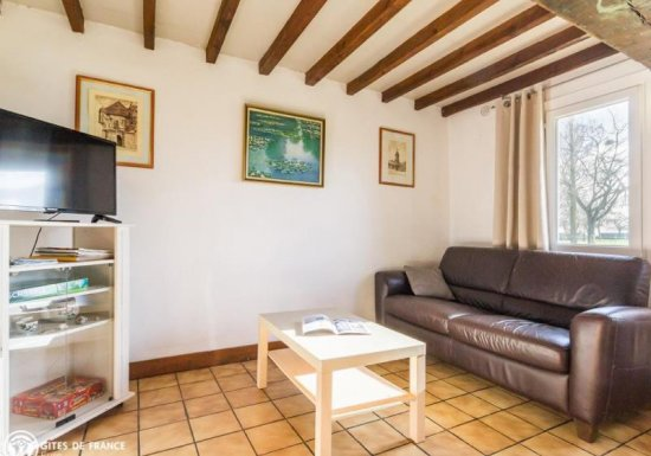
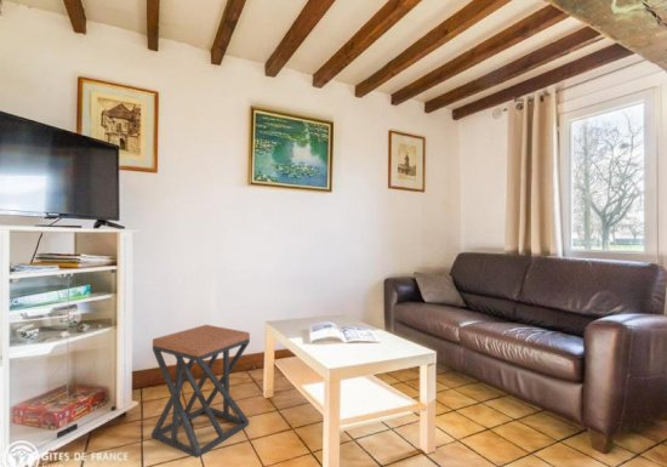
+ stool [150,324,251,460]
